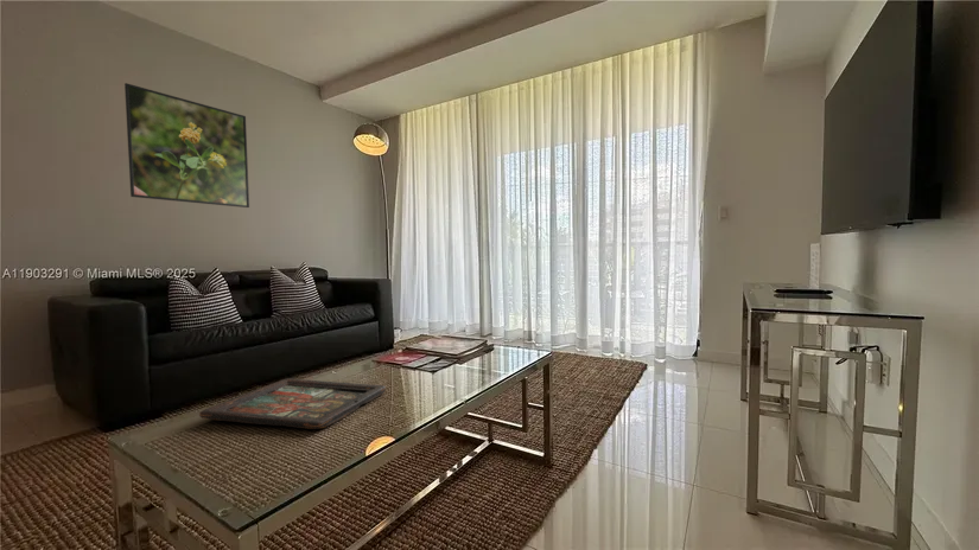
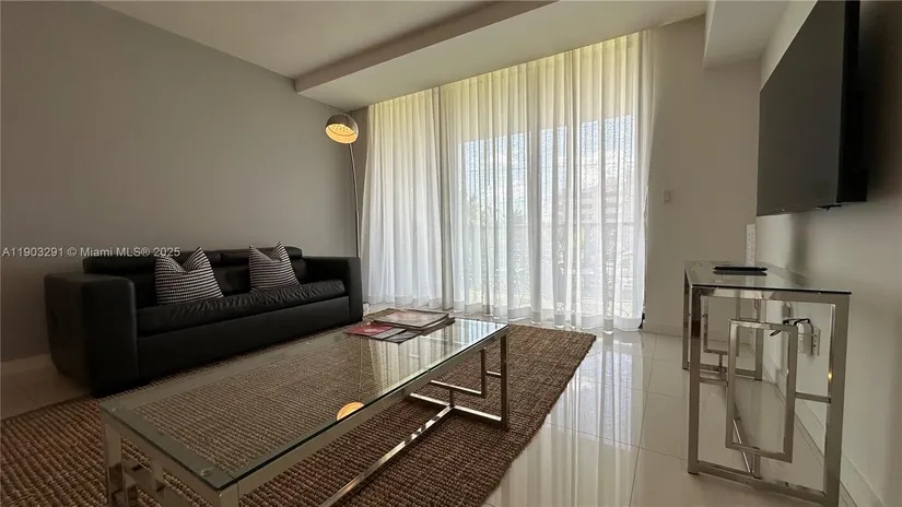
- decorative tray [198,377,387,430]
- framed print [123,82,250,209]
